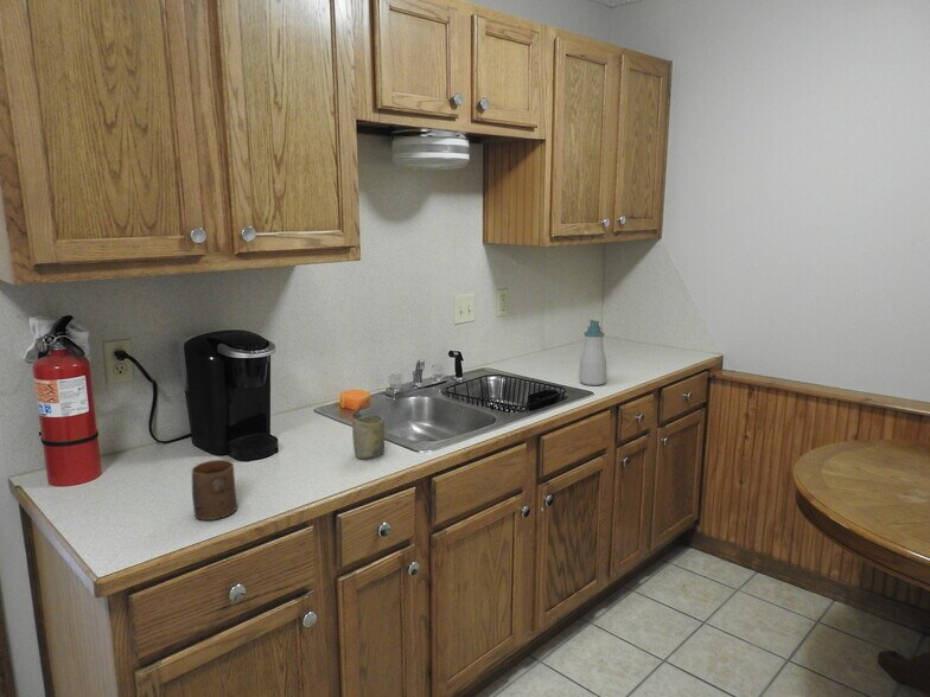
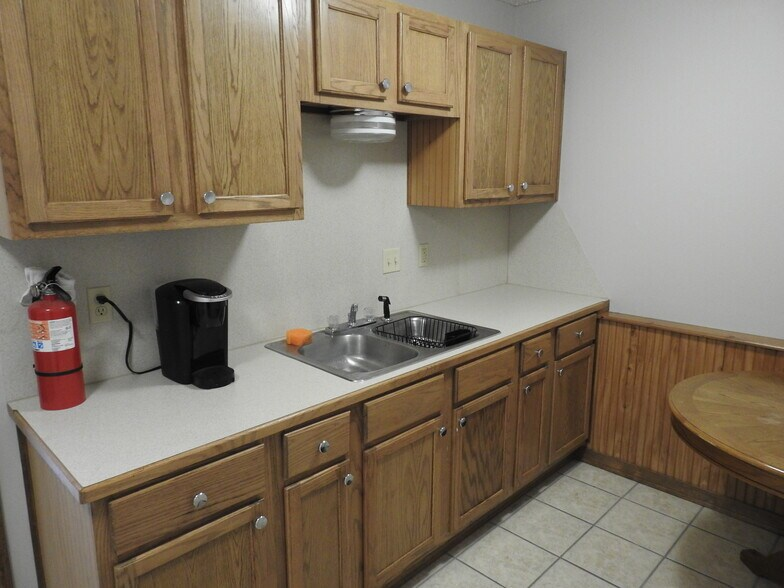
- cup [191,459,238,522]
- cup [351,414,386,460]
- soap bottle [578,319,607,386]
